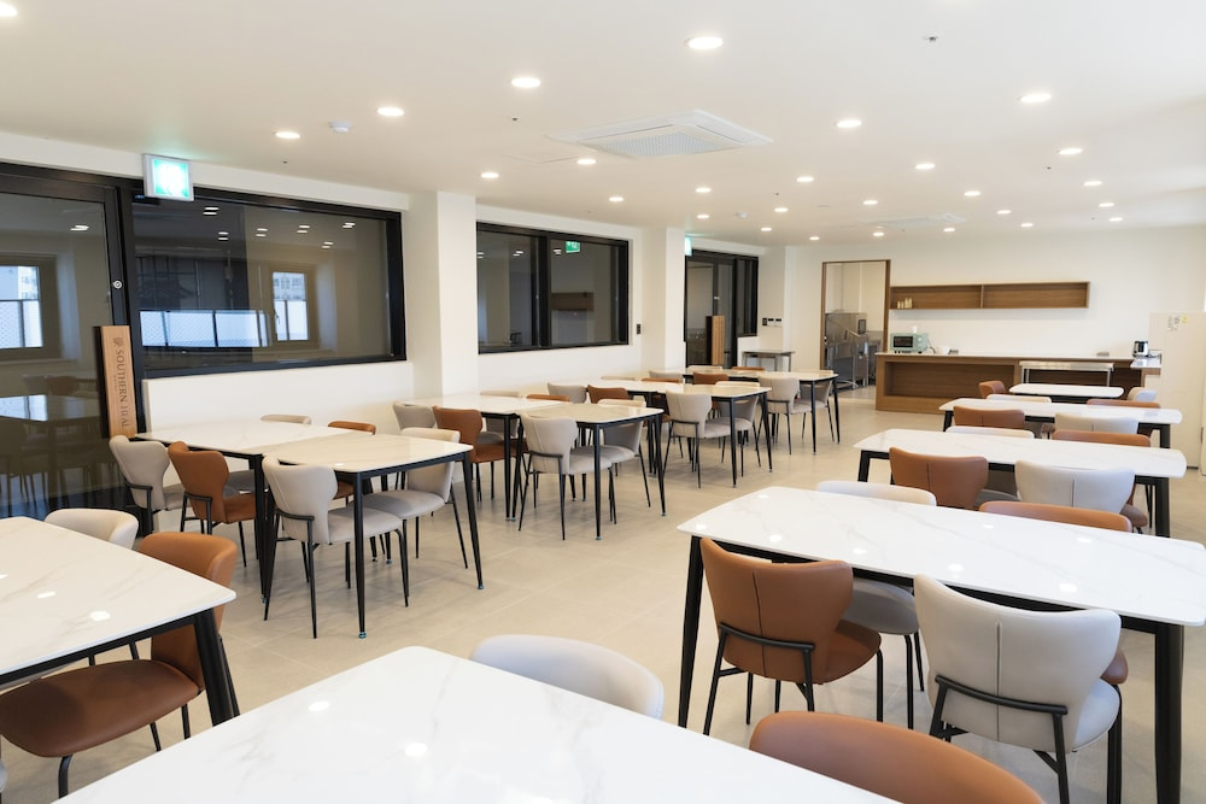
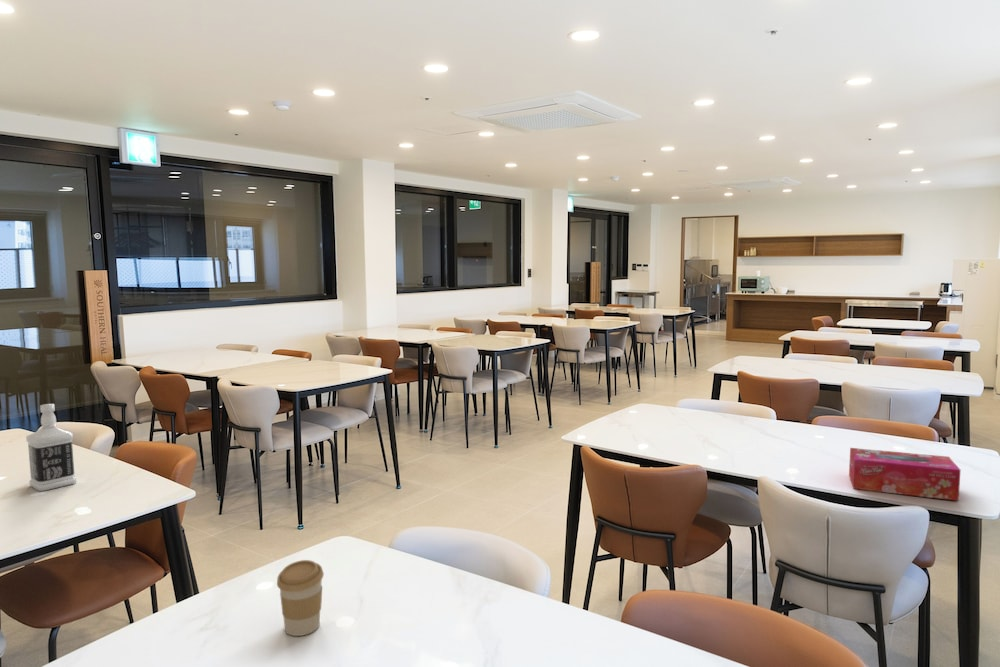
+ coffee cup [276,559,325,637]
+ tissue box [848,447,961,502]
+ bottle [25,403,78,492]
